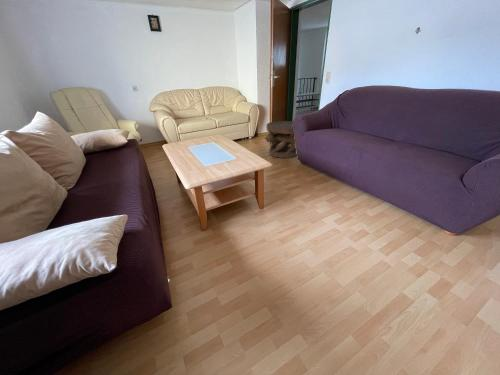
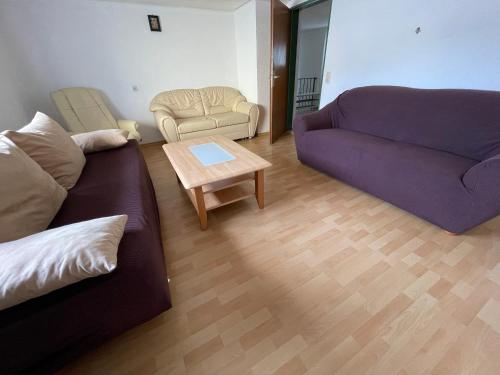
- carved stool [264,120,298,159]
